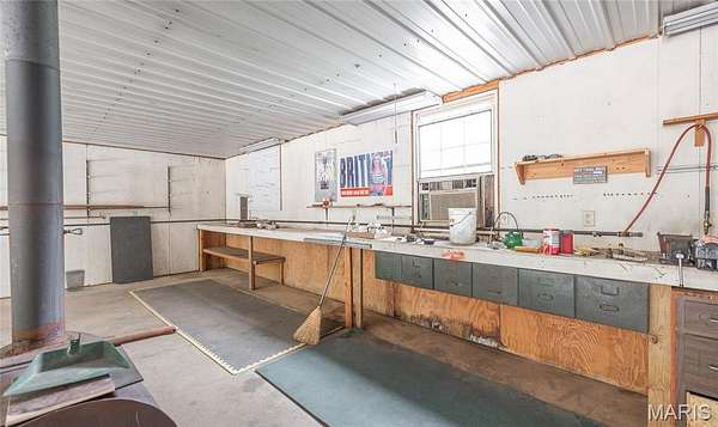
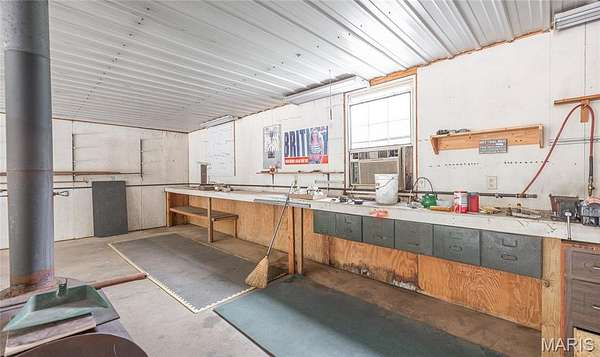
- wastebasket [65,269,86,292]
